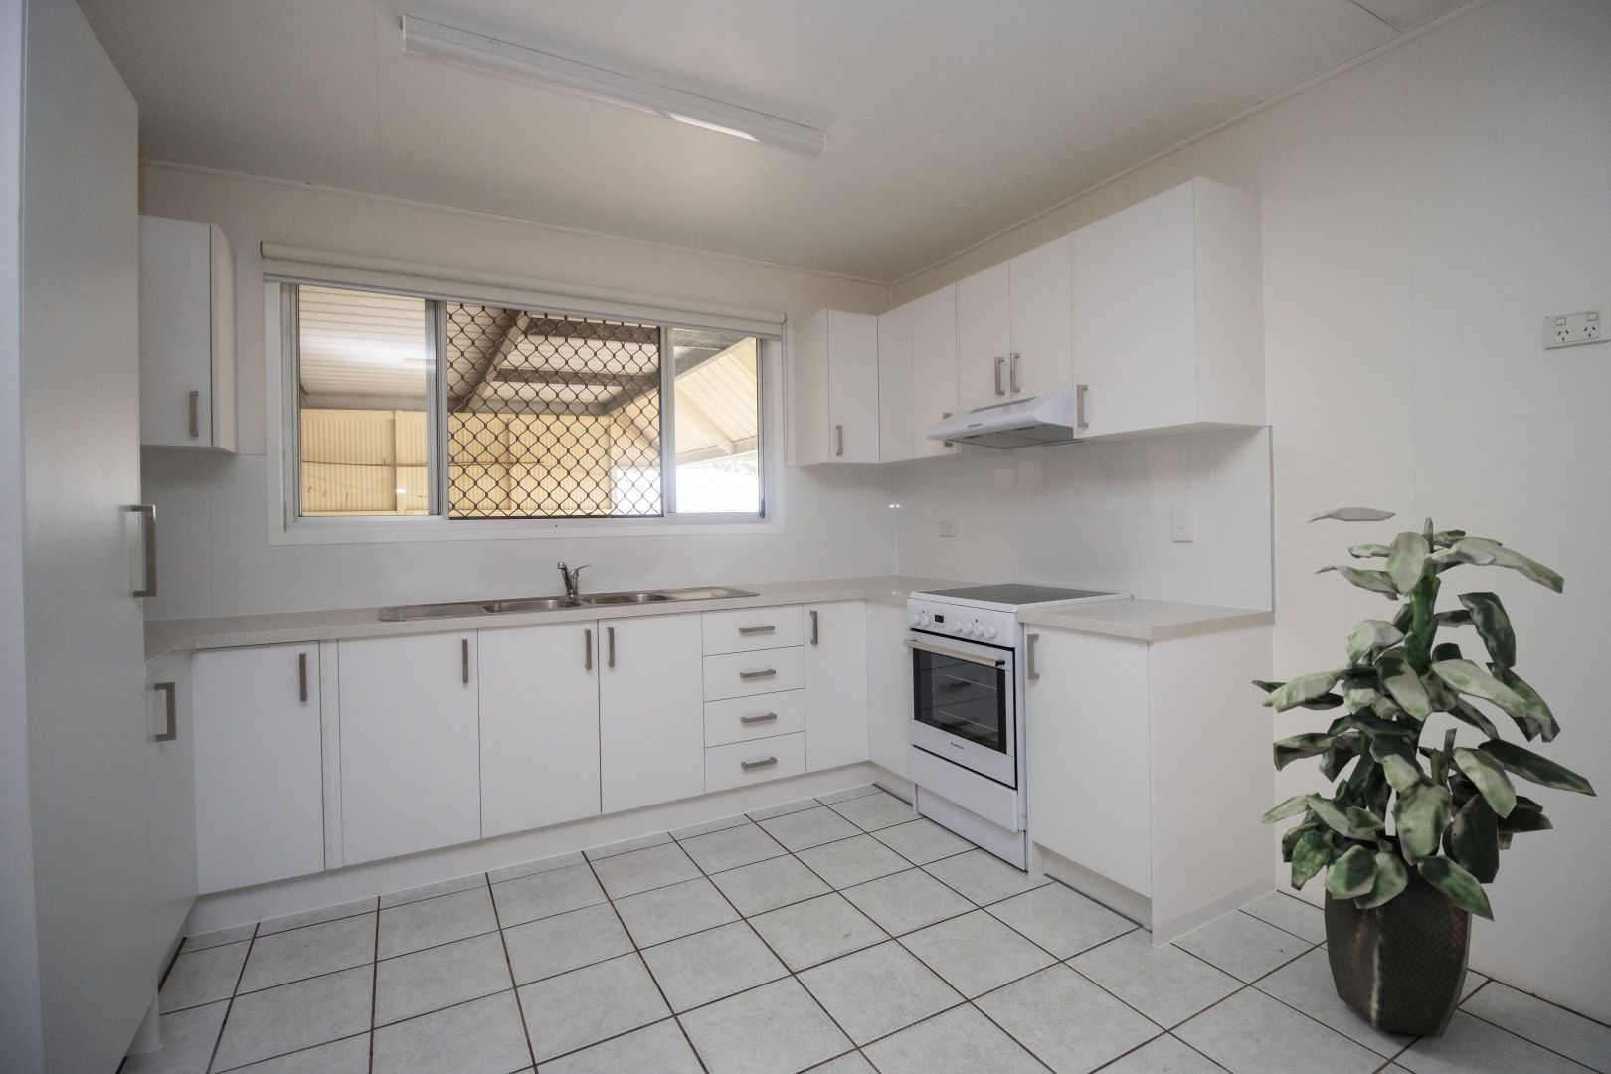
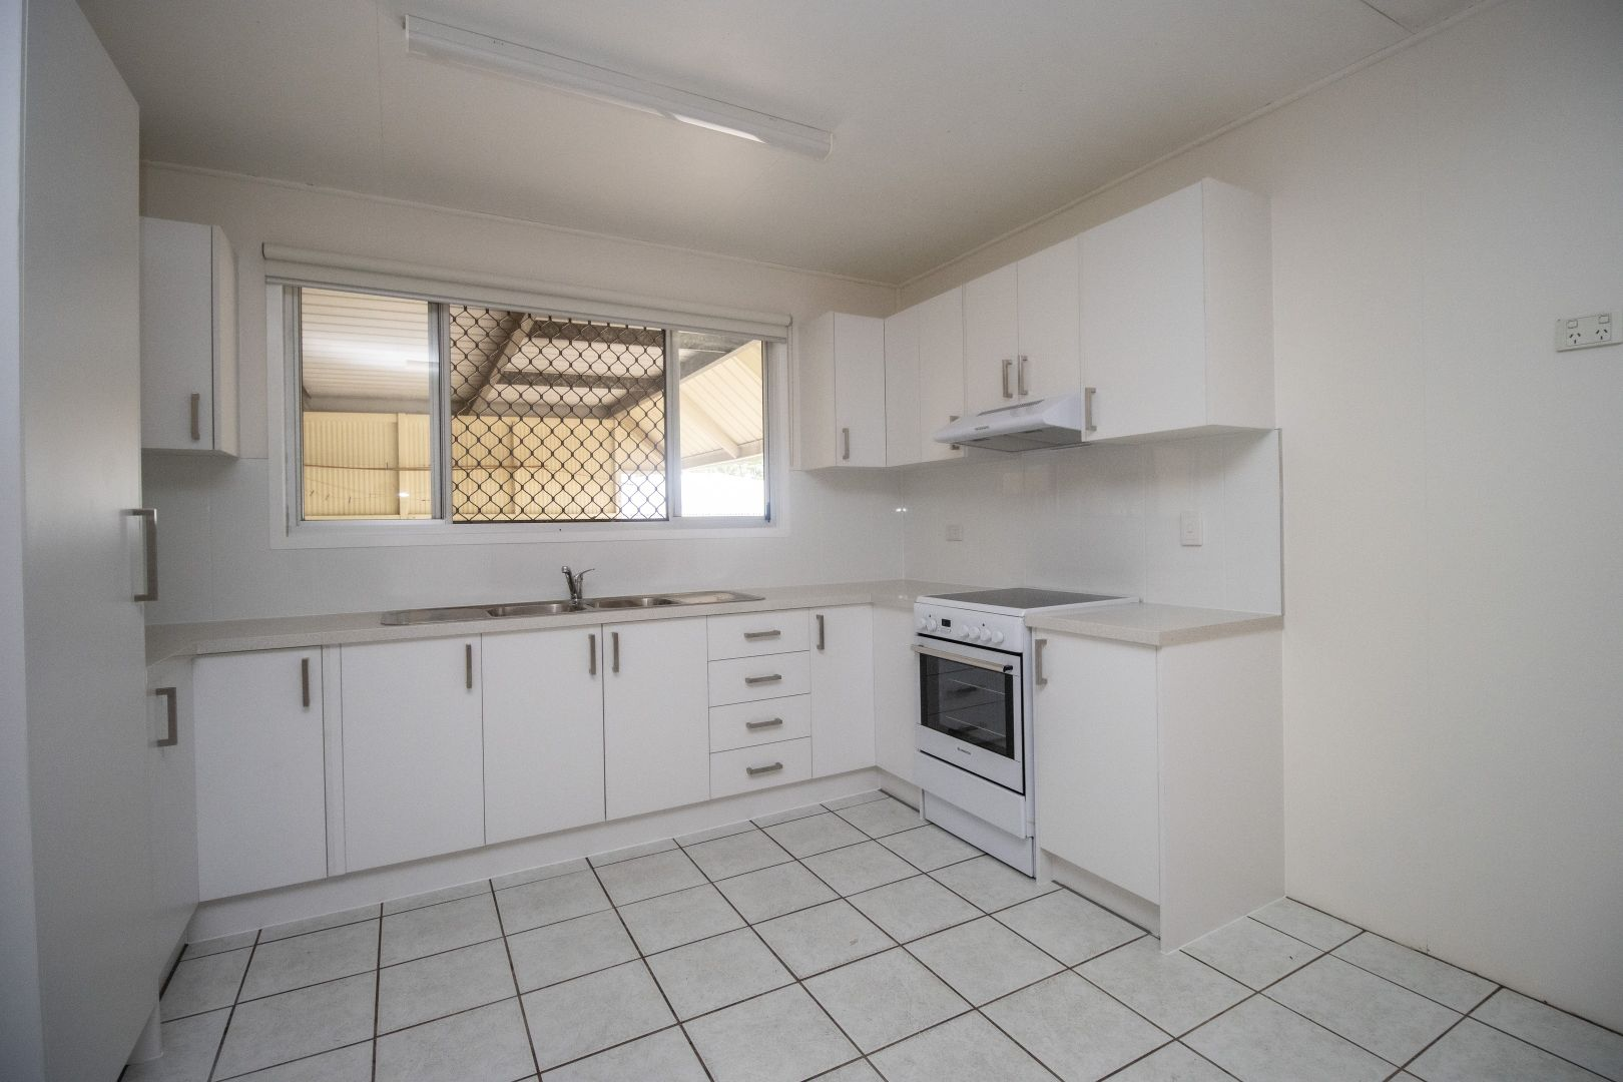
- indoor plant [1250,506,1598,1038]
